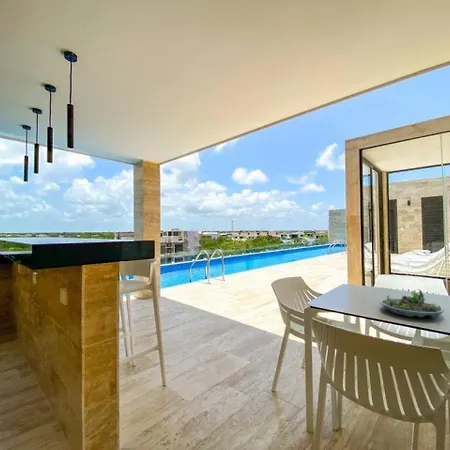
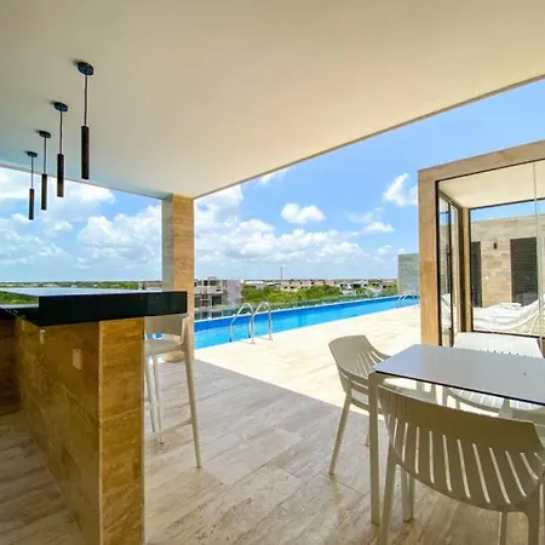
- succulent planter [379,289,445,319]
